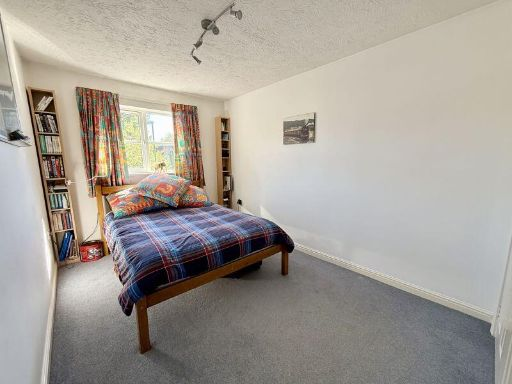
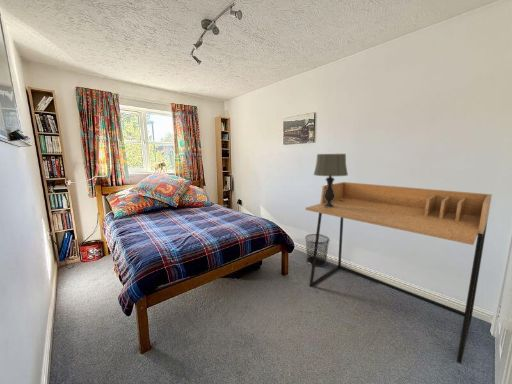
+ desk [305,181,493,365]
+ trash can [304,233,331,267]
+ table lamp [313,153,349,208]
